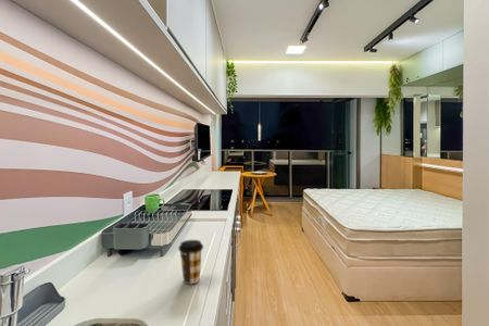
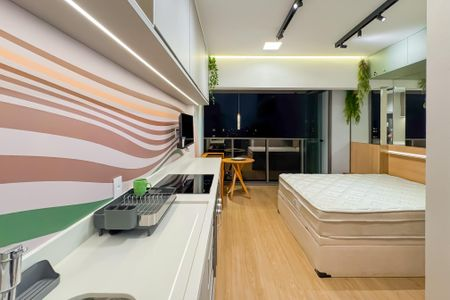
- coffee cup [177,239,204,285]
